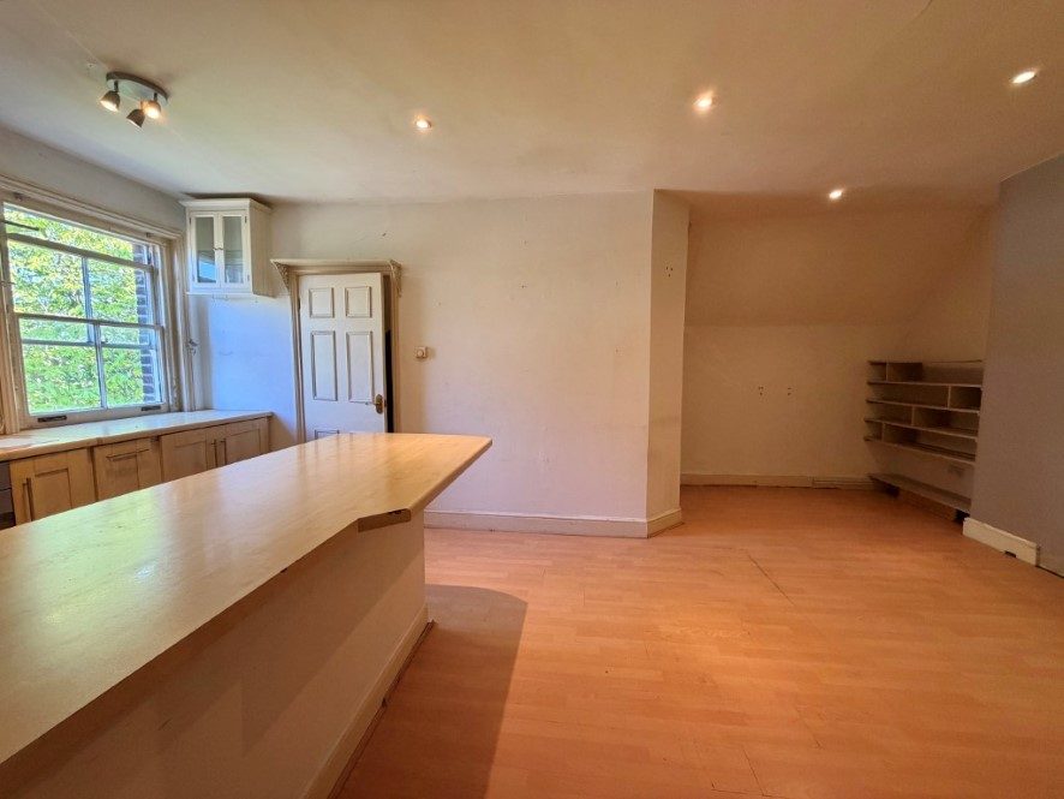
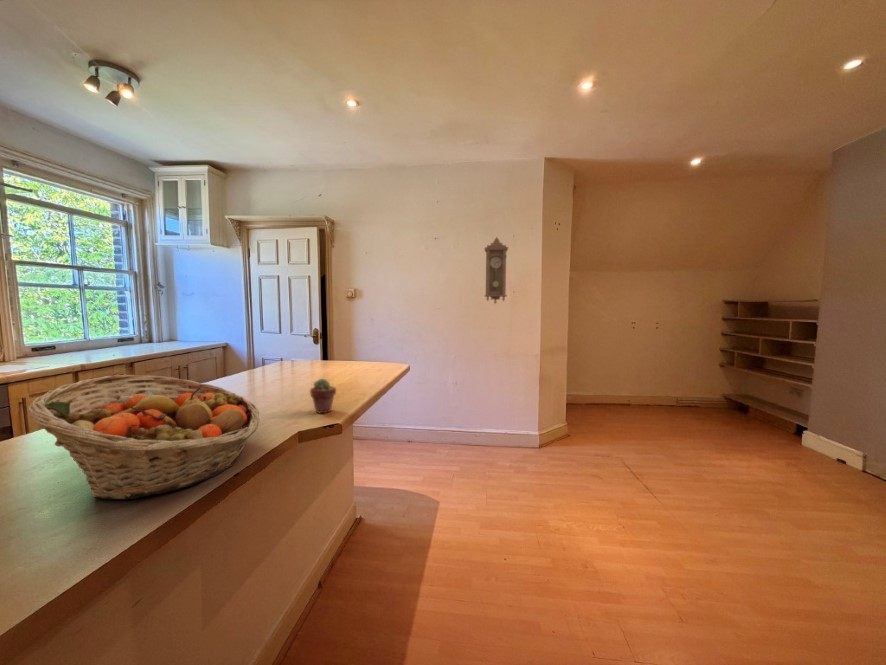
+ pendulum clock [483,236,510,305]
+ fruit basket [27,374,260,501]
+ potted succulent [309,377,337,414]
